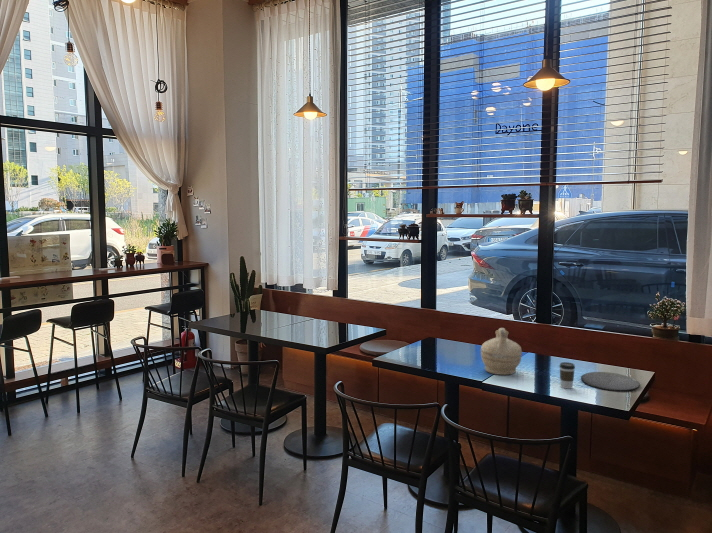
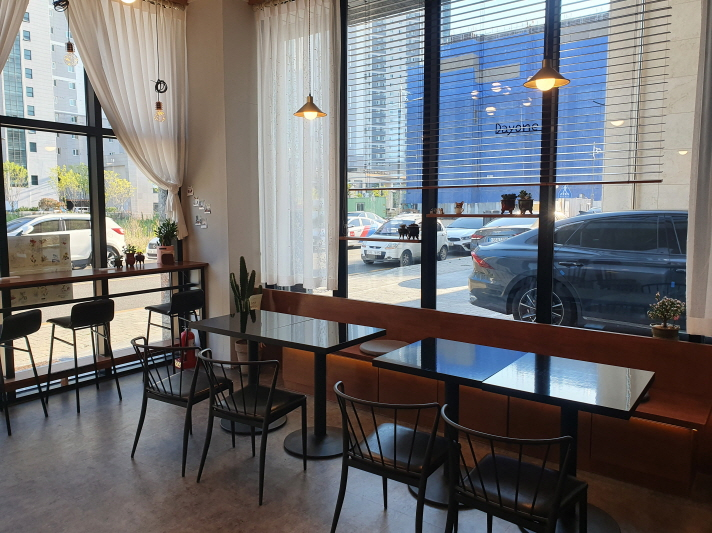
- teapot [480,327,523,376]
- plate [580,371,641,392]
- coffee cup [558,361,576,390]
